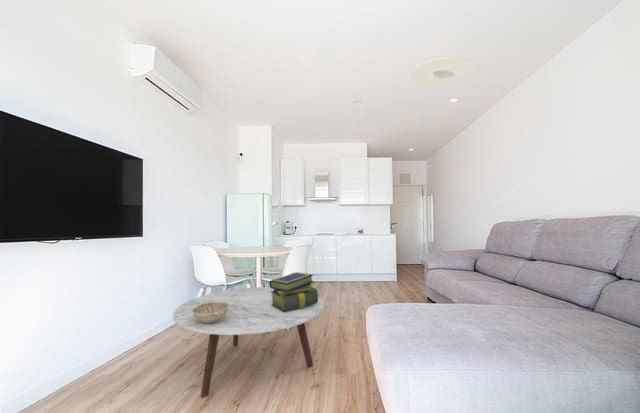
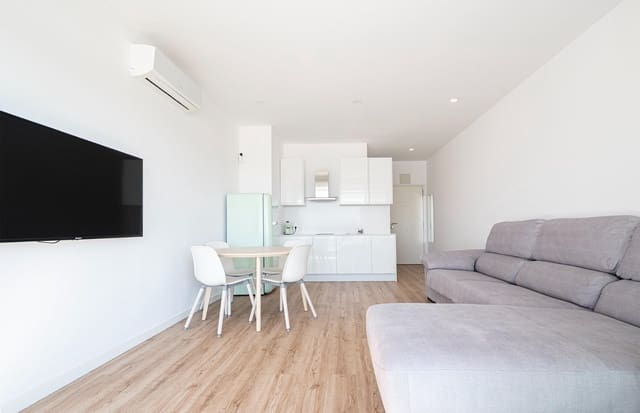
- stack of books [268,271,319,312]
- coffee table [172,286,325,399]
- ceiling light [407,56,475,87]
- decorative bowl [192,302,229,323]
